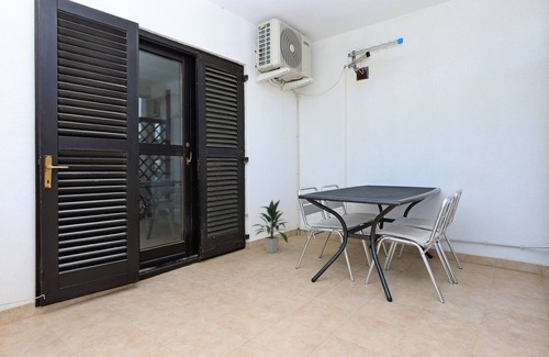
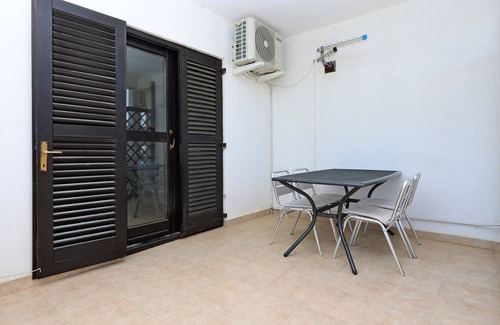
- indoor plant [251,199,289,254]
